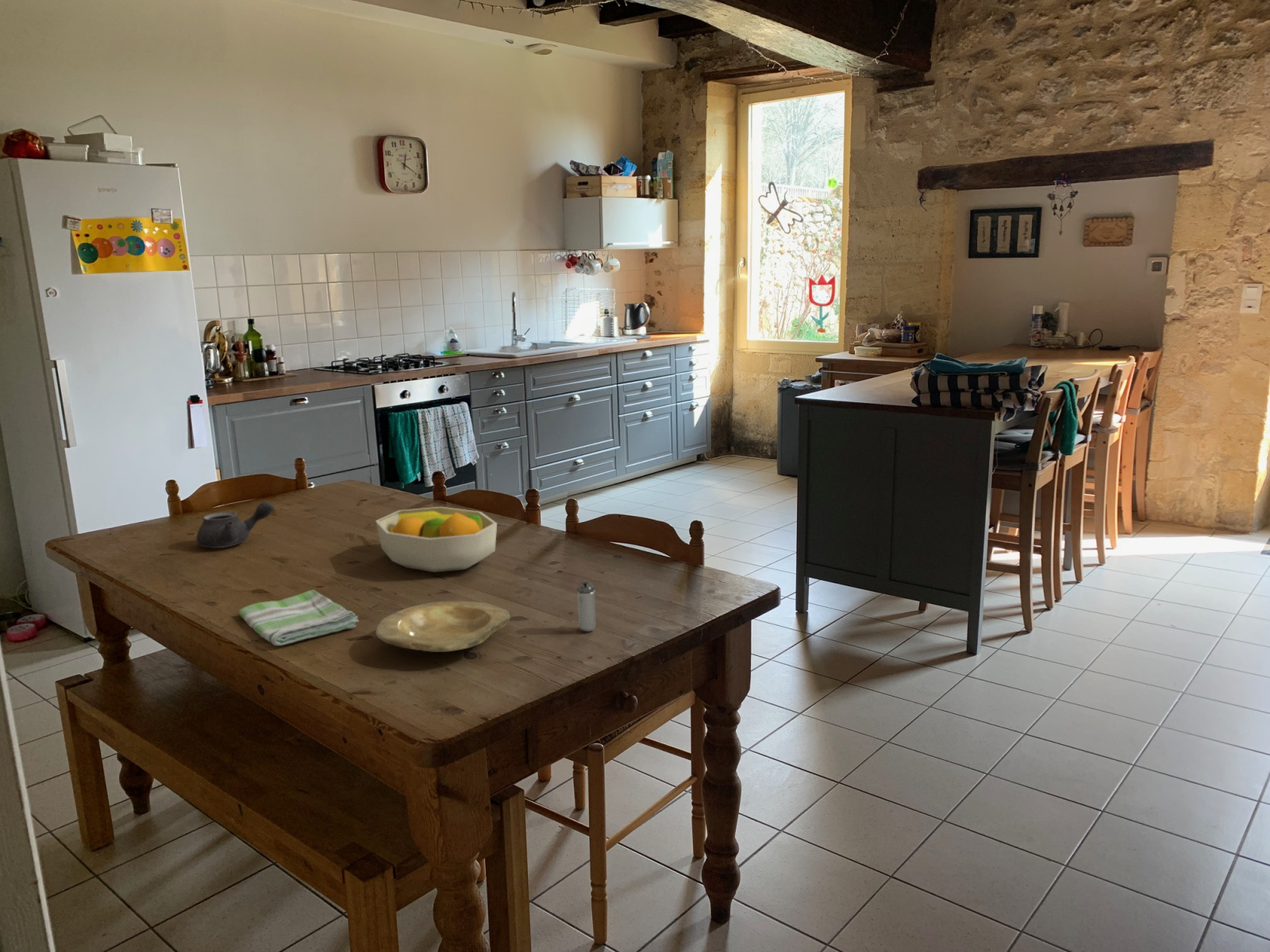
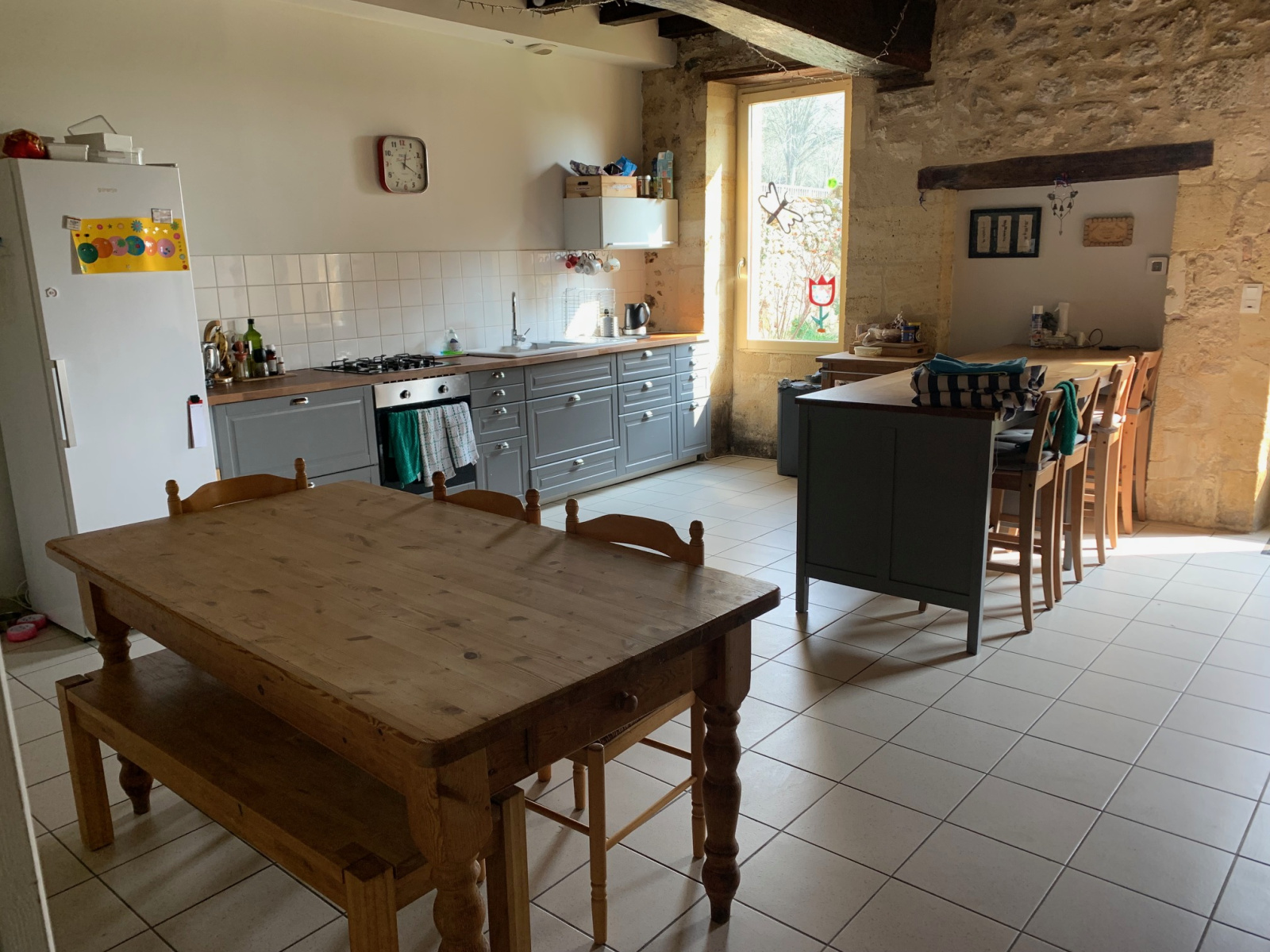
- plate [375,601,511,653]
- dish towel [237,589,360,647]
- shaker [576,578,597,632]
- teapot [195,501,275,549]
- fruit bowl [375,506,498,573]
